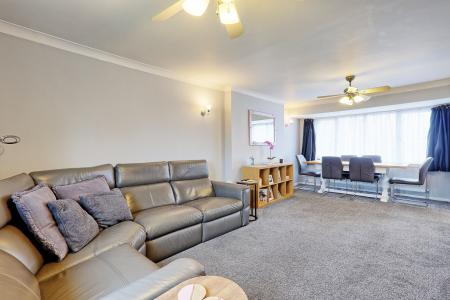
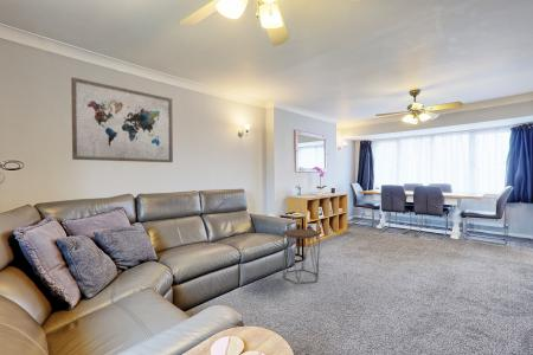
+ wall art [70,77,174,163]
+ side table [281,228,321,285]
